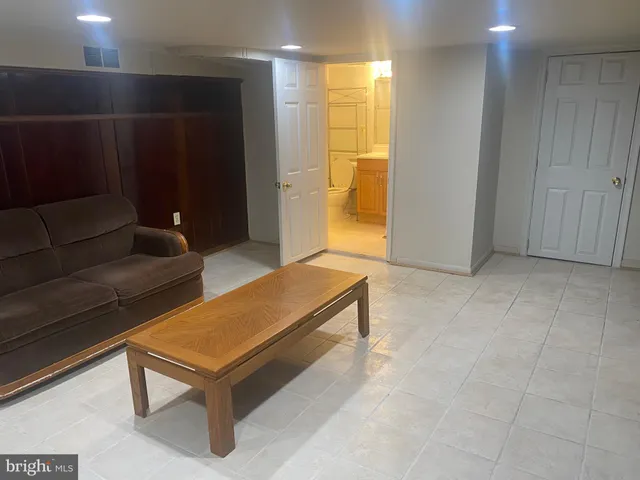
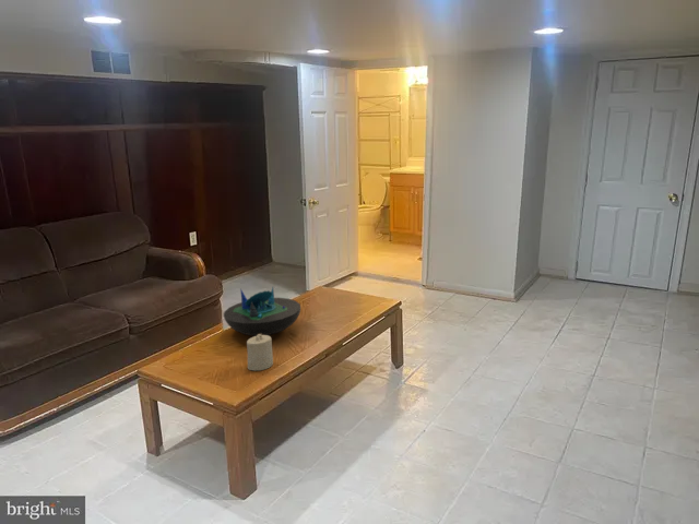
+ decorative bowl [223,287,301,336]
+ candle [246,334,274,371]
